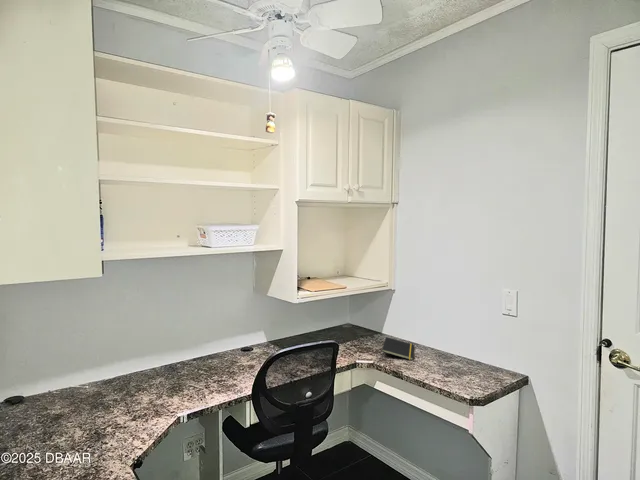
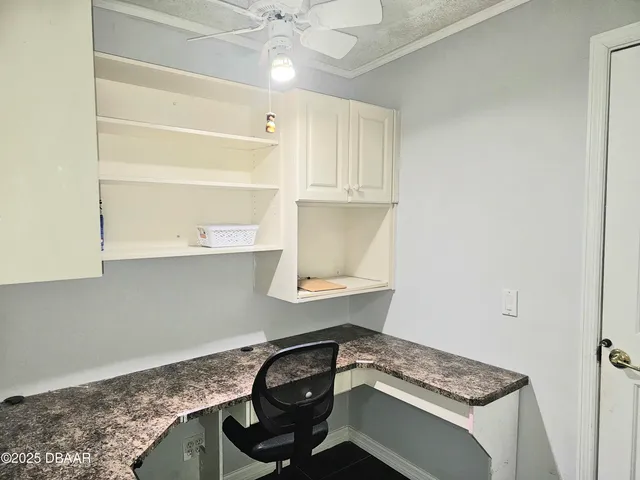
- notepad [381,336,415,361]
